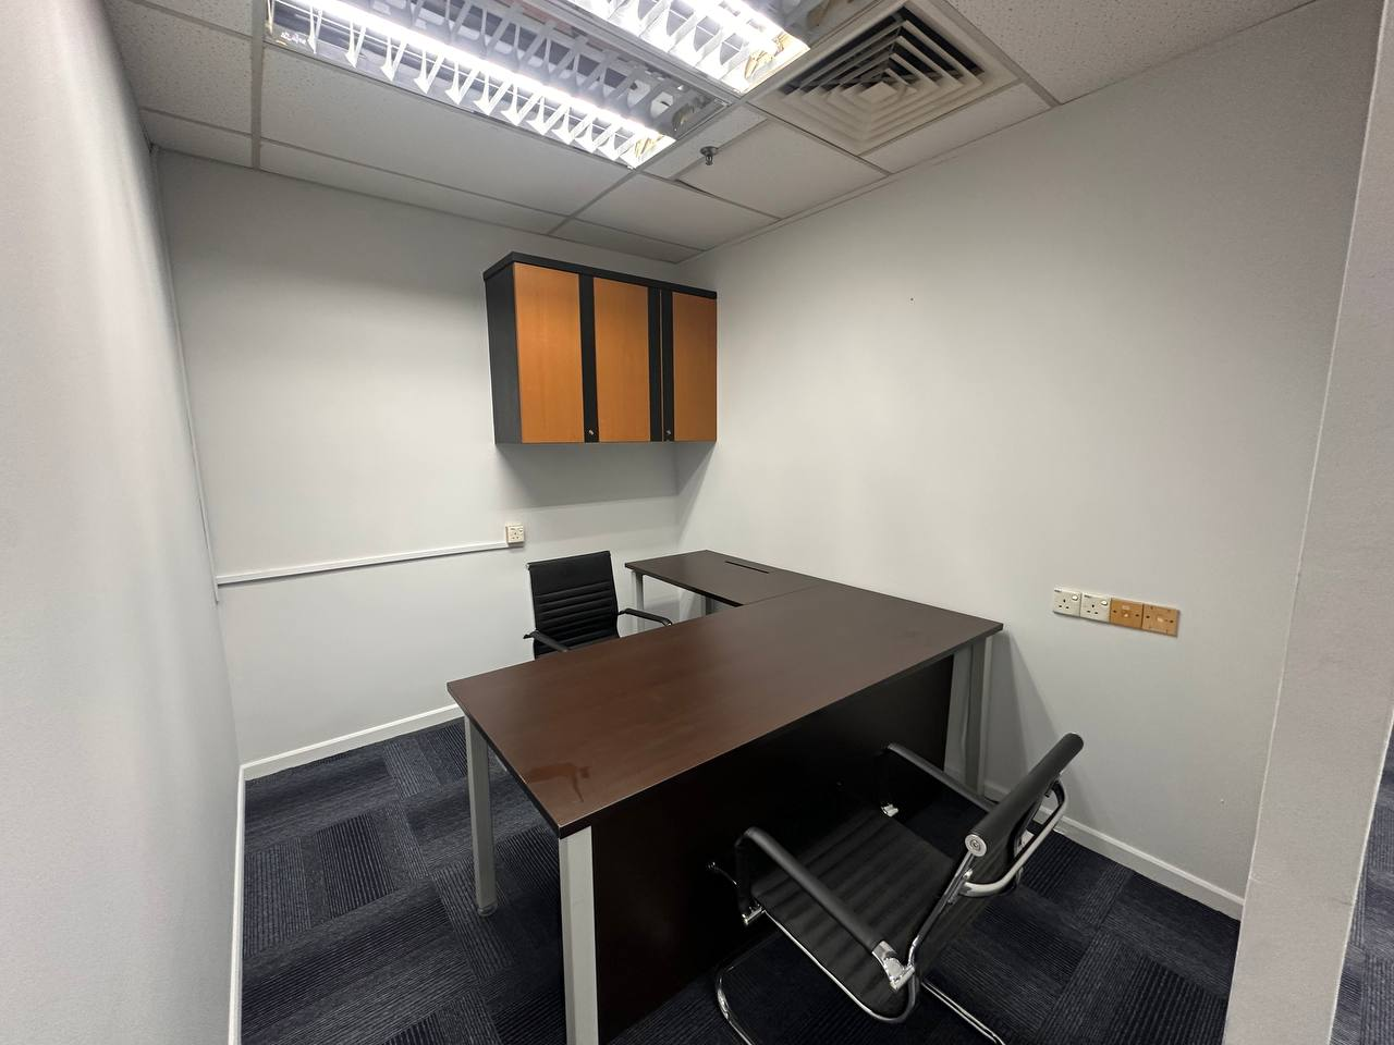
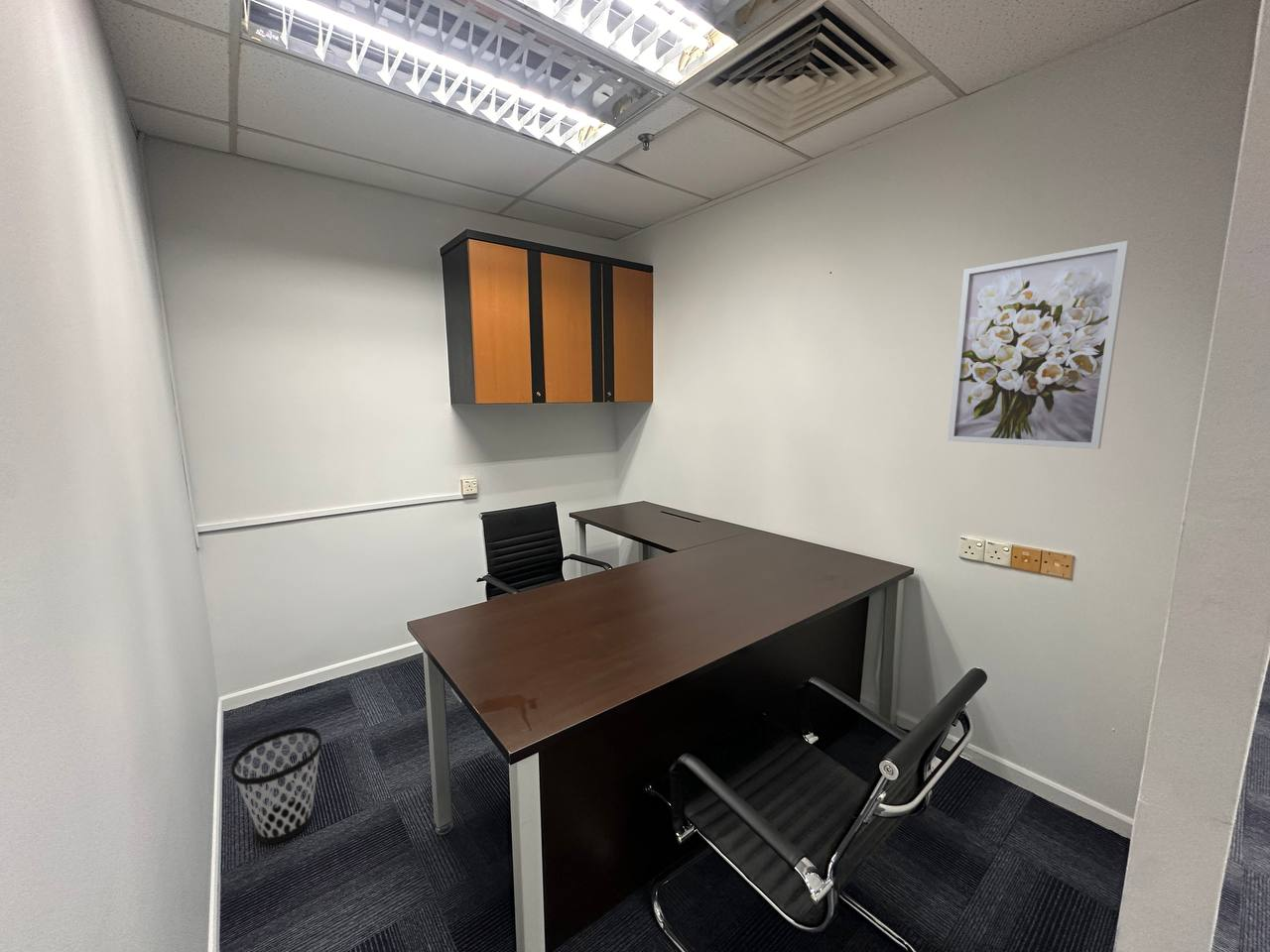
+ wall art [947,240,1130,450]
+ wastebasket [230,726,322,845]
